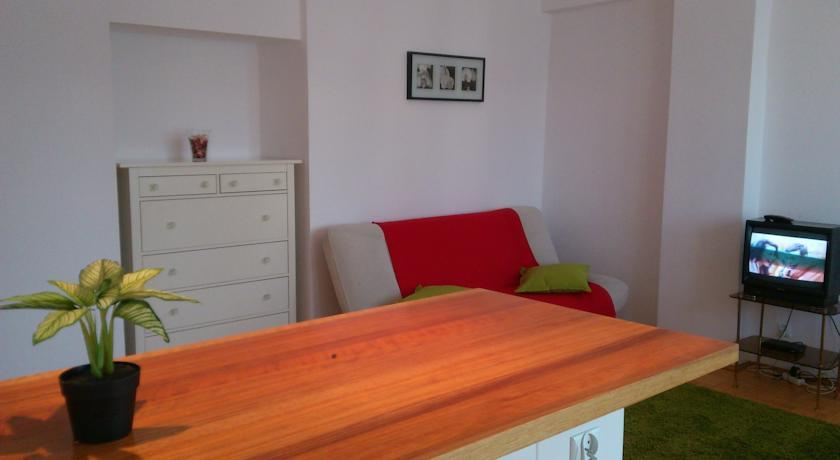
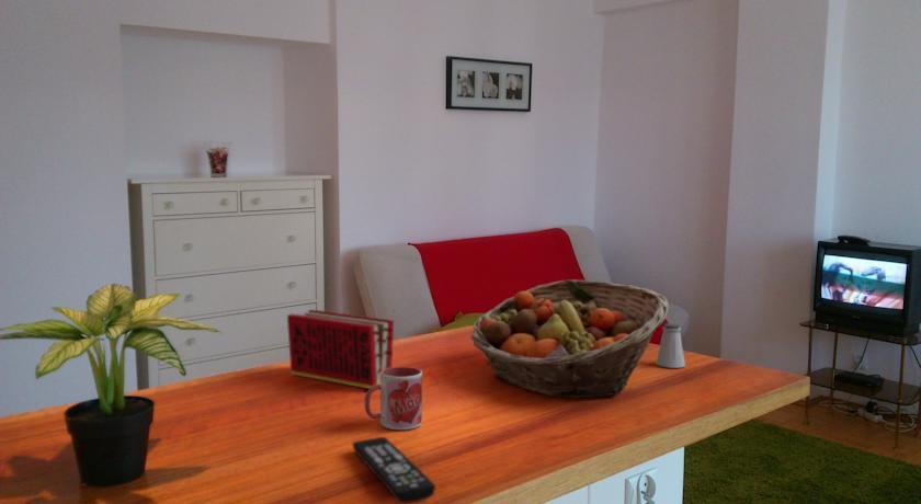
+ mug [364,366,423,431]
+ saltshaker [655,322,686,369]
+ book [286,309,395,389]
+ remote control [351,436,436,504]
+ fruit basket [469,278,670,399]
